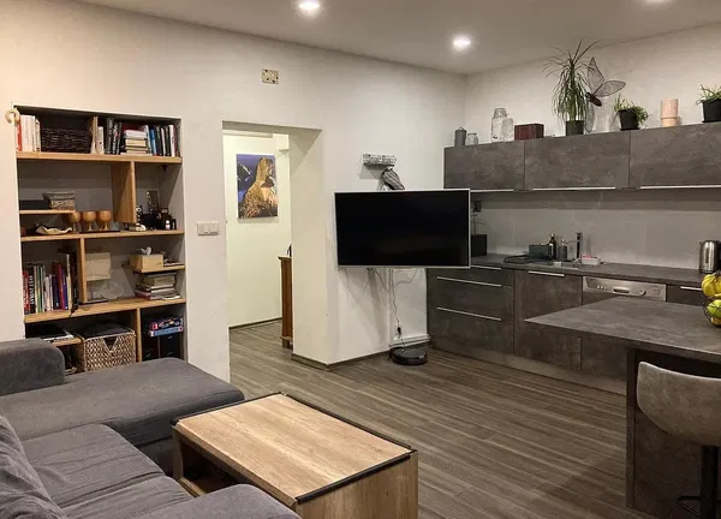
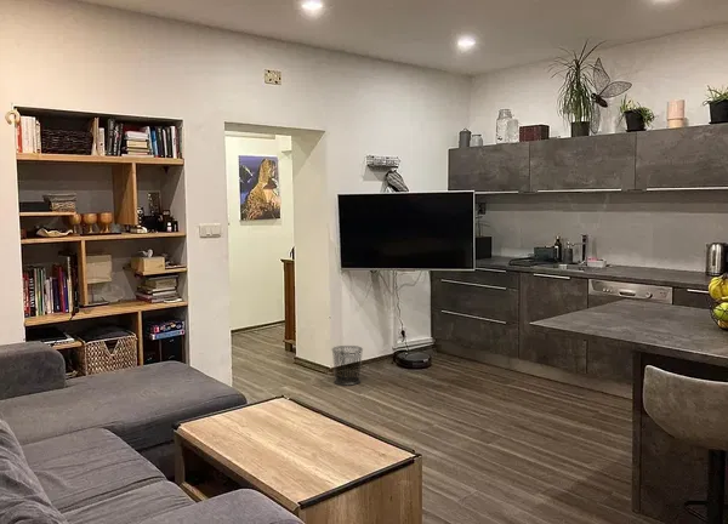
+ waste bin [330,344,364,386]
